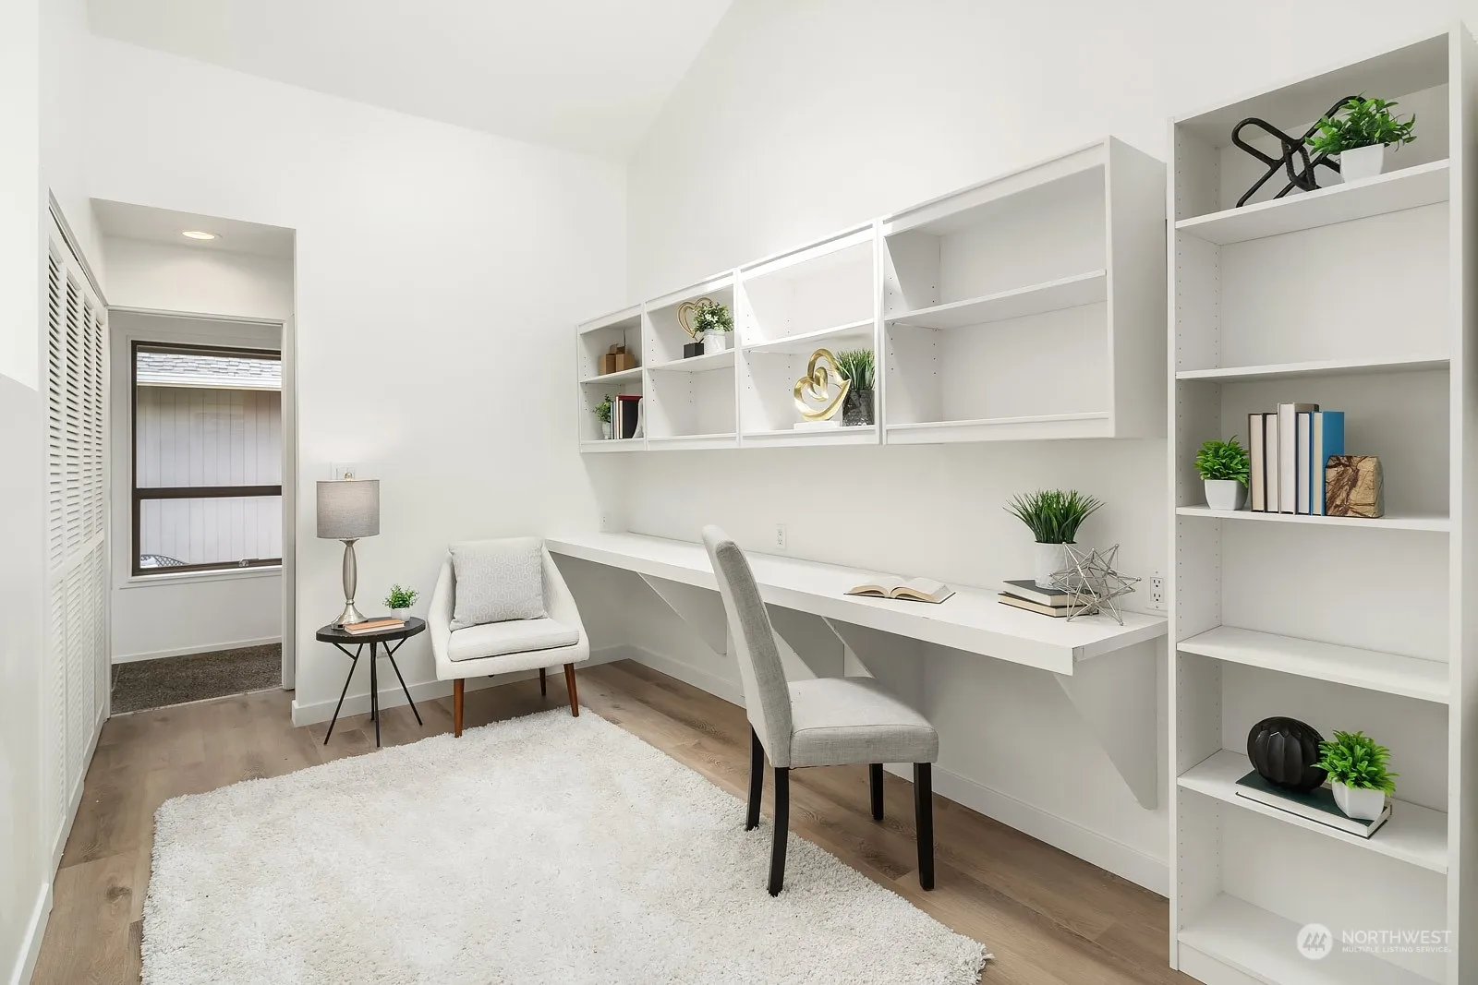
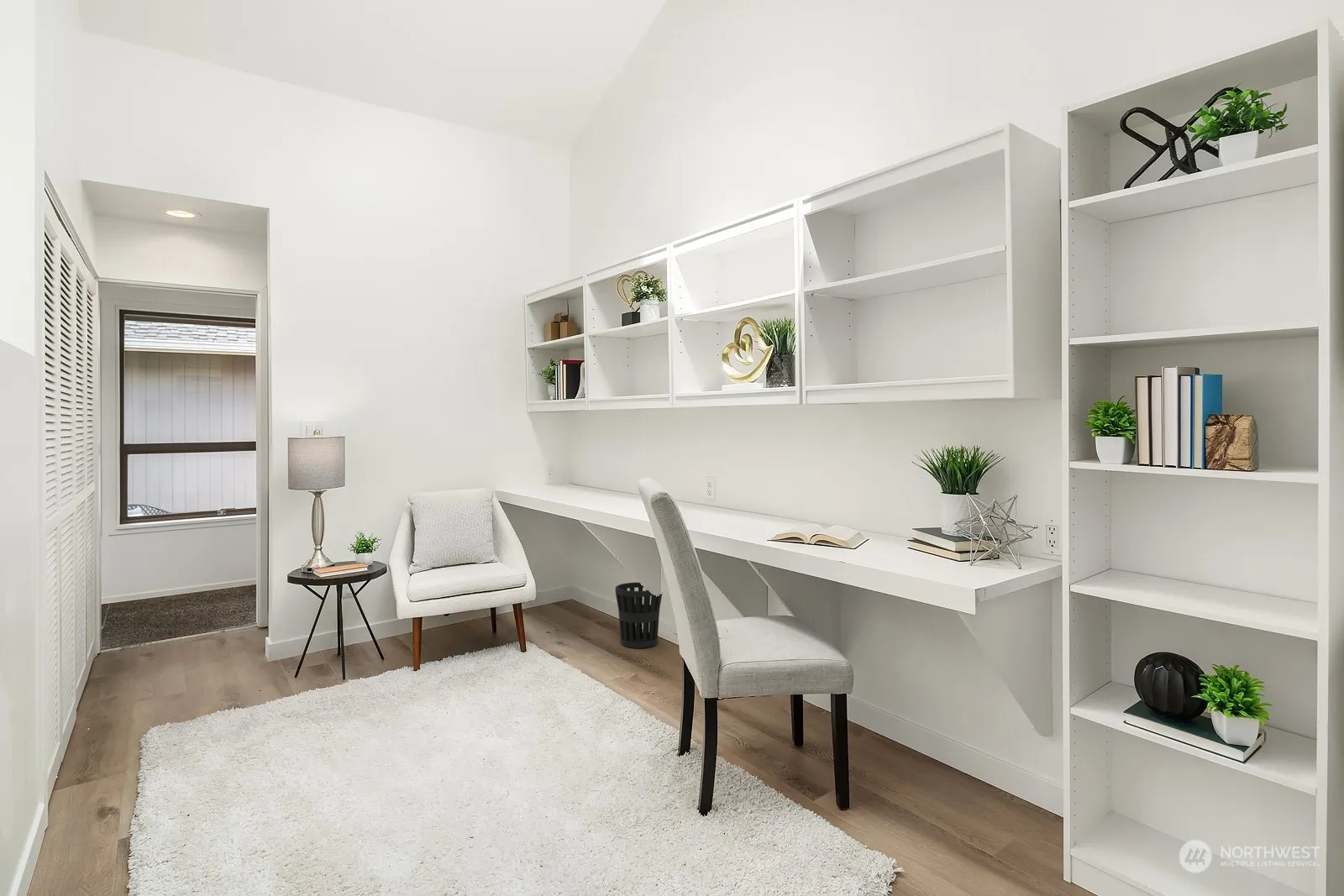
+ wastebasket [615,581,664,649]
